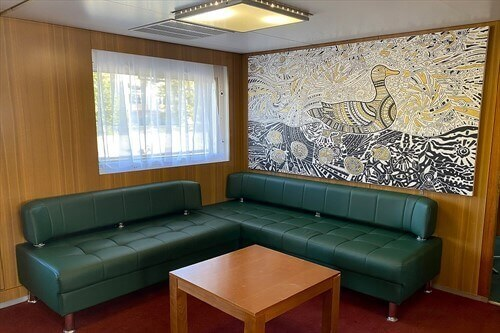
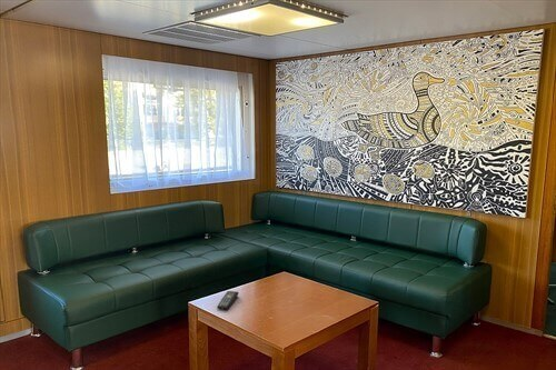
+ remote control [216,290,240,310]
